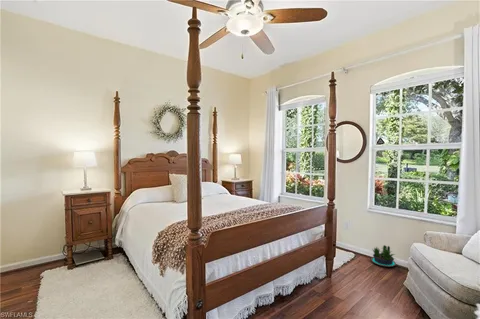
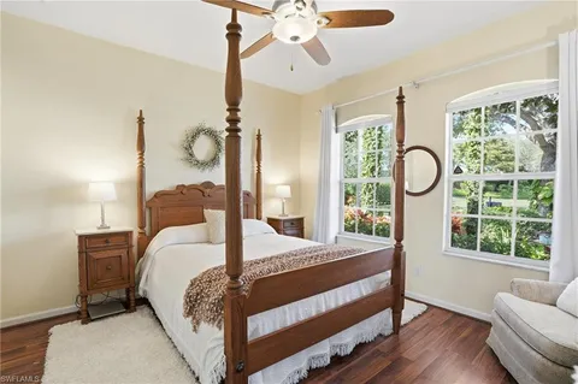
- potted plant [370,244,397,268]
